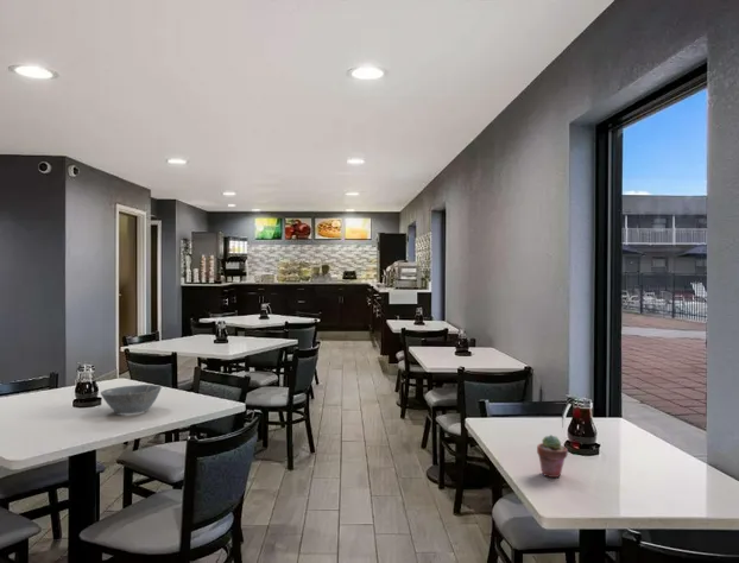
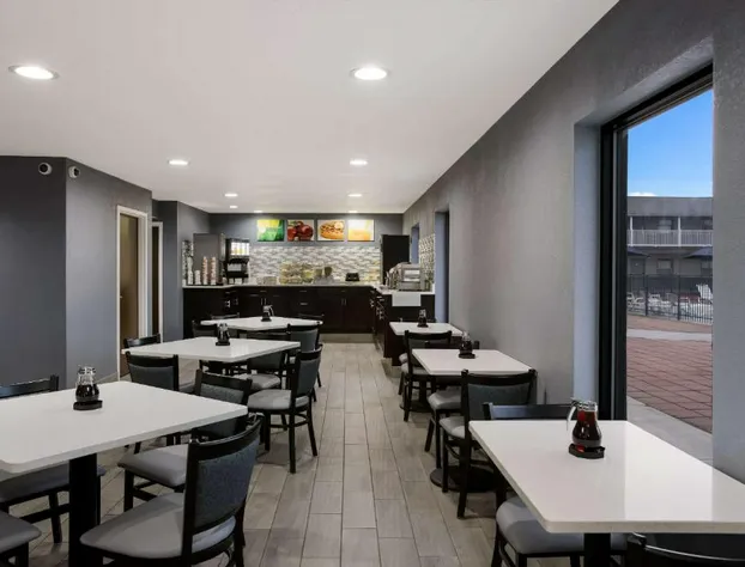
- bowl [100,384,163,415]
- potted succulent [536,434,569,479]
